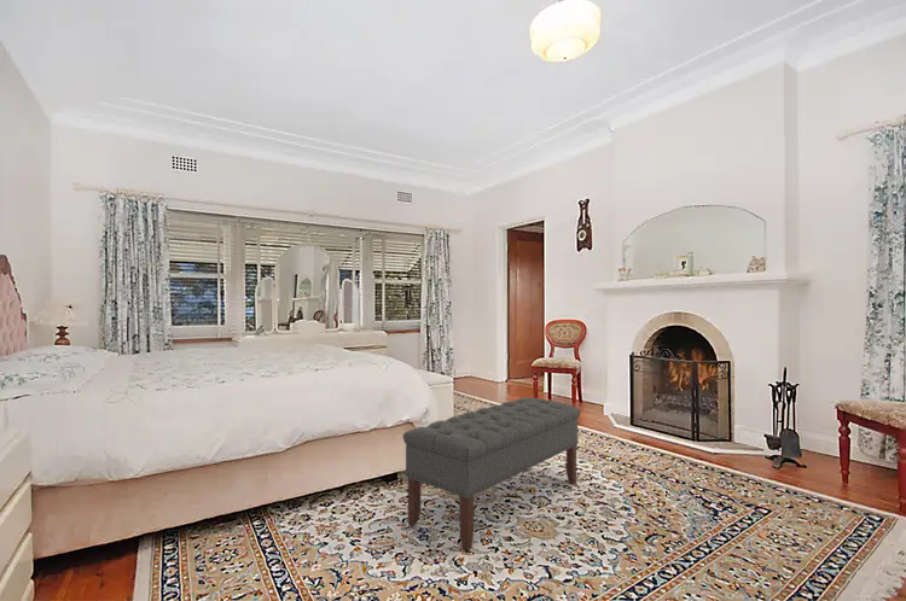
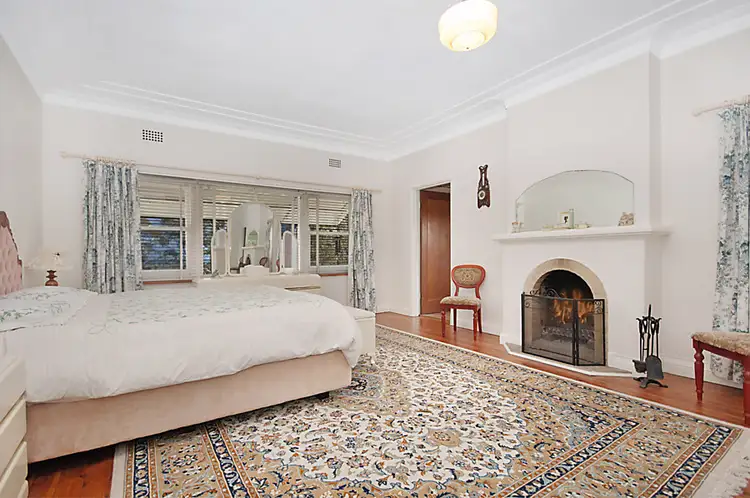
- bench [402,396,581,552]
